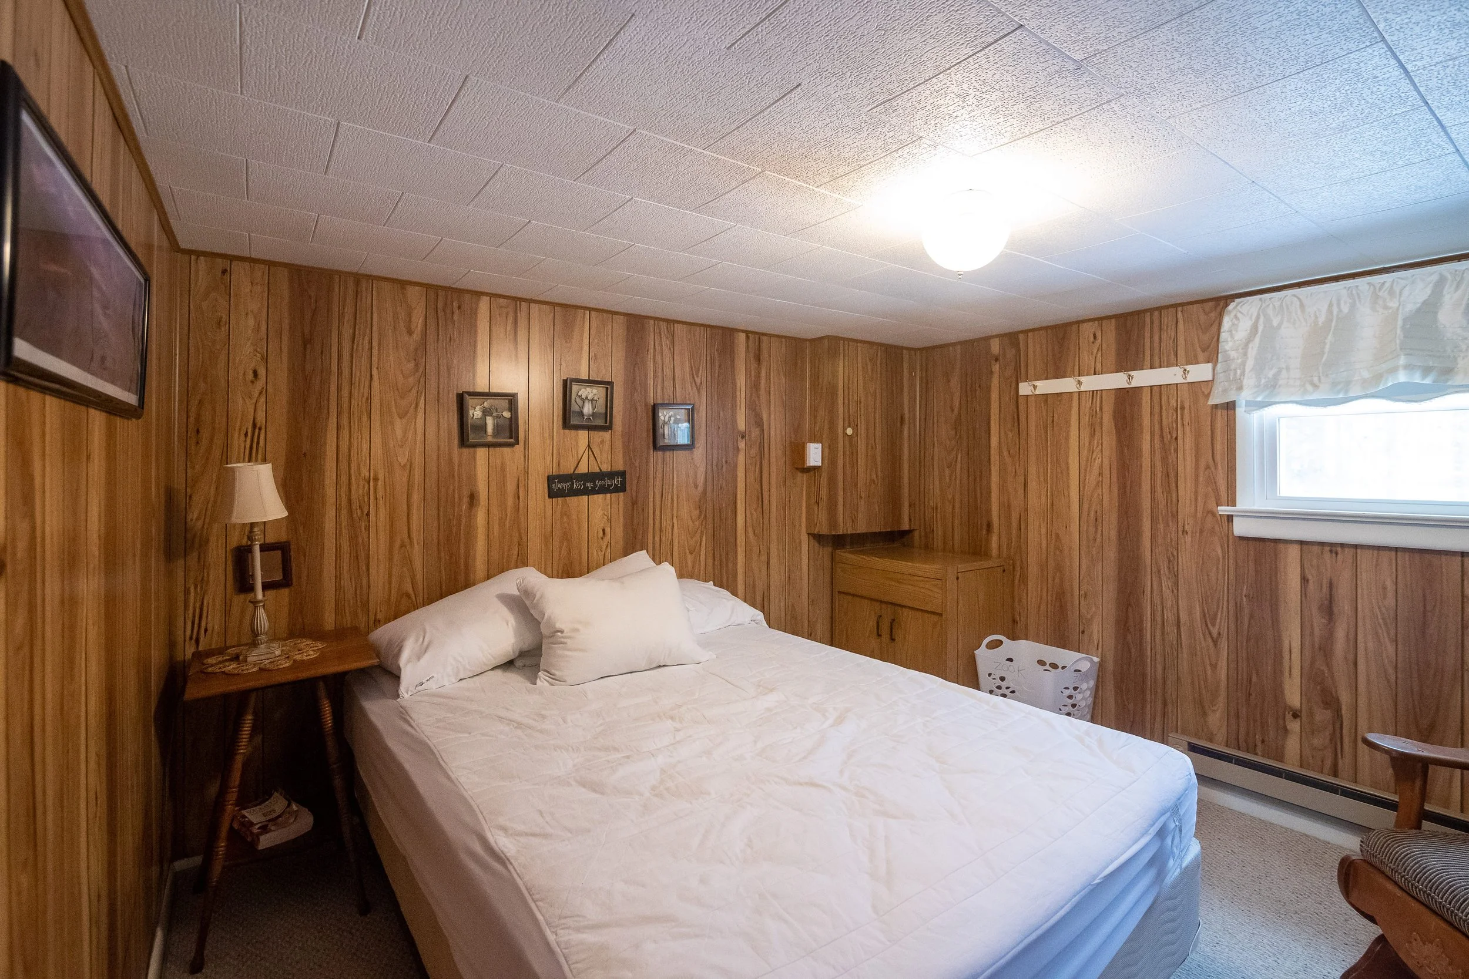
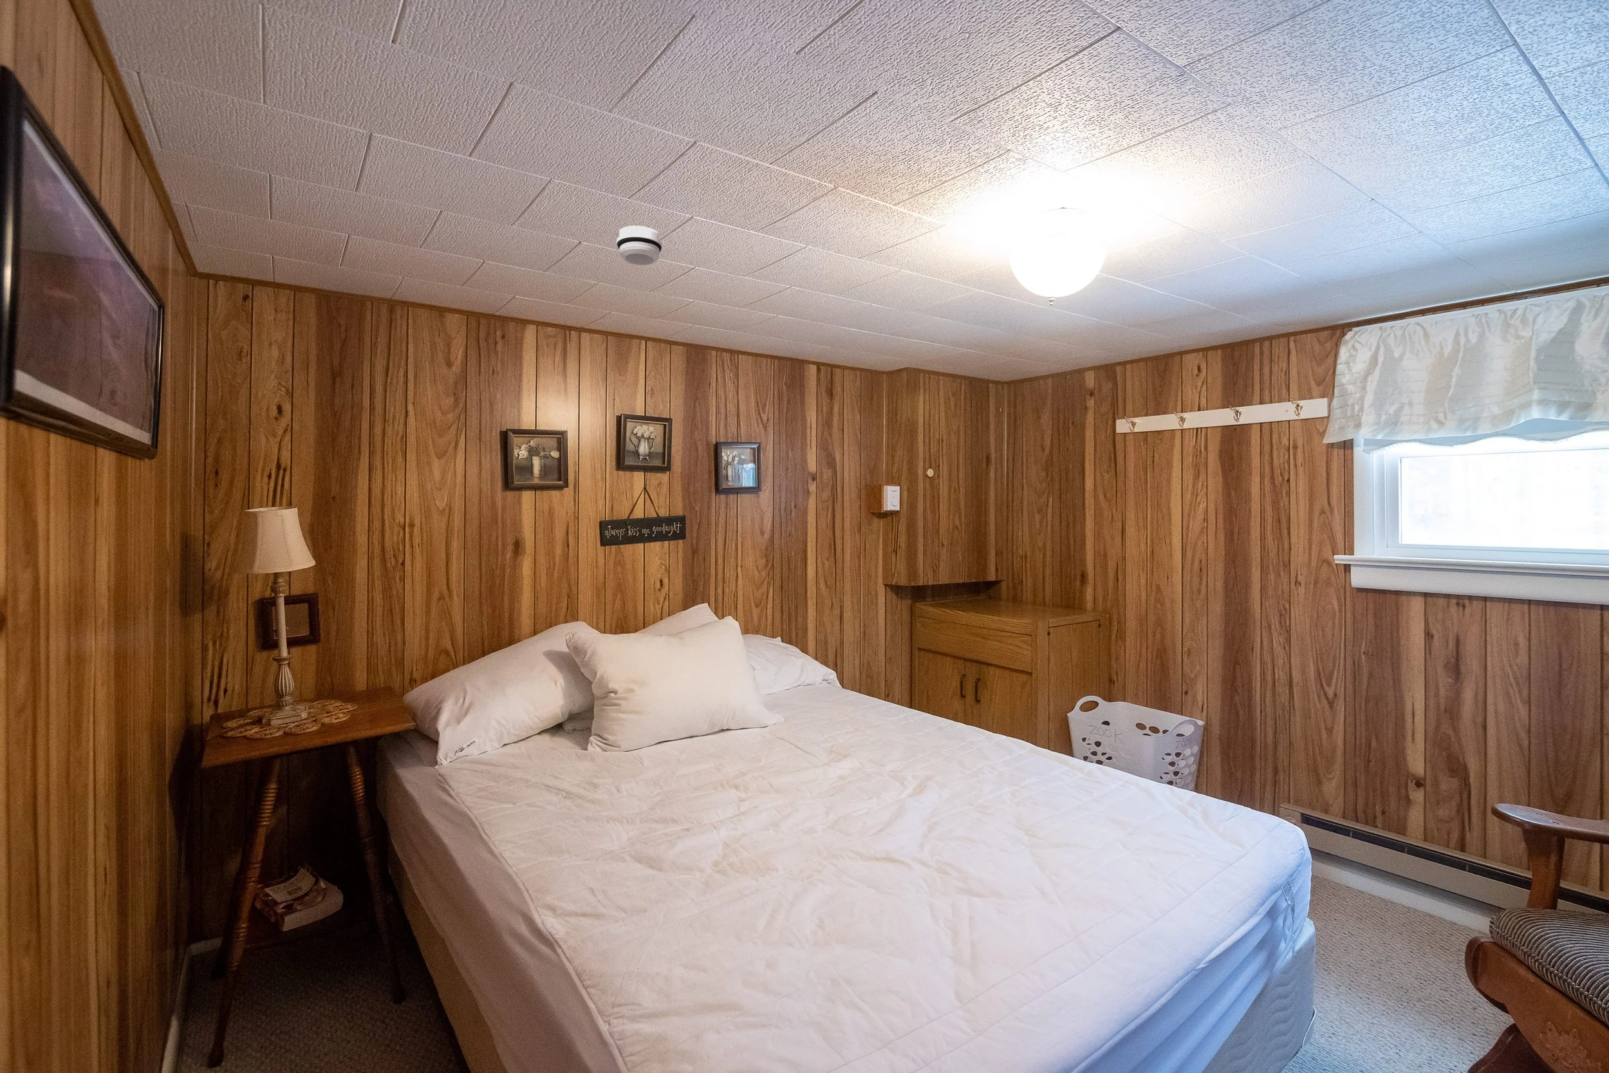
+ smoke detector [615,225,663,266]
